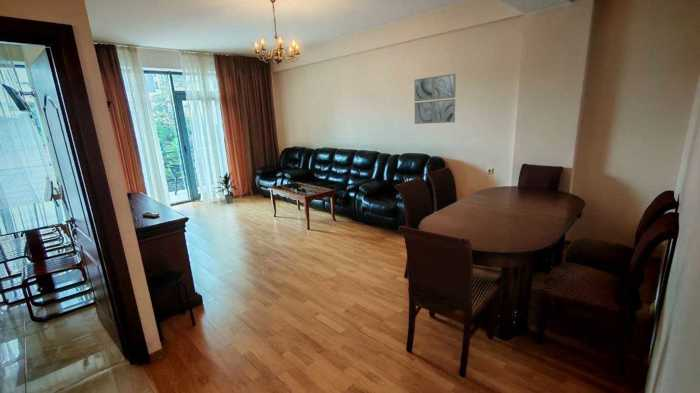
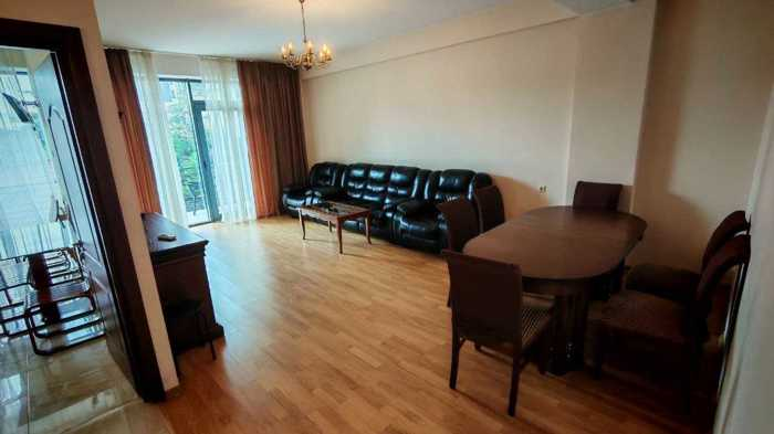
- wall art [413,73,457,125]
- indoor plant [215,170,238,205]
